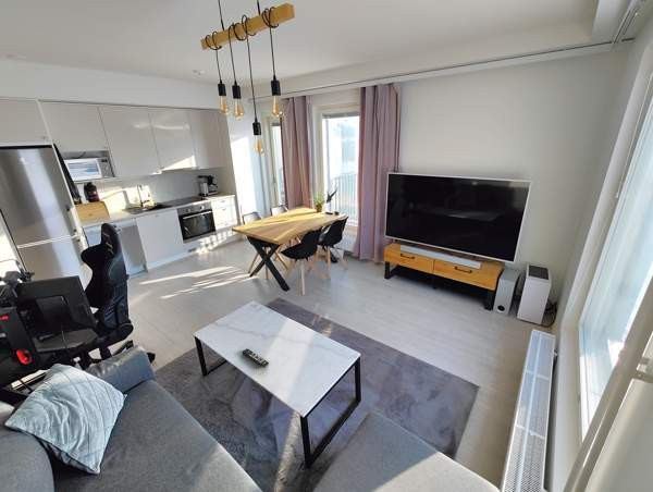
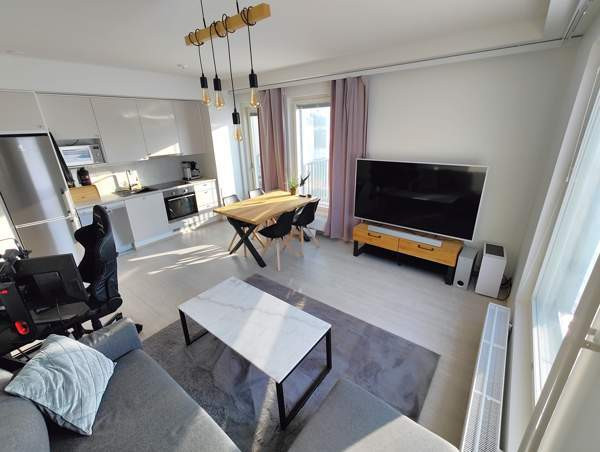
- remote control [242,347,270,369]
